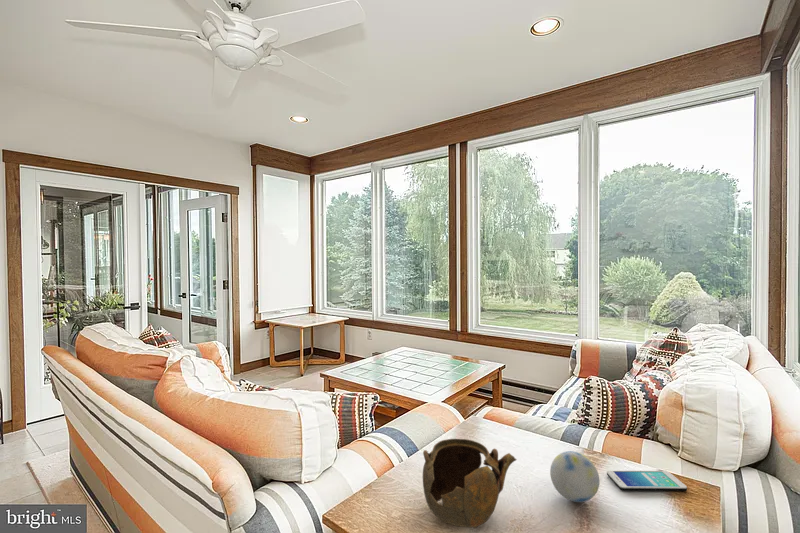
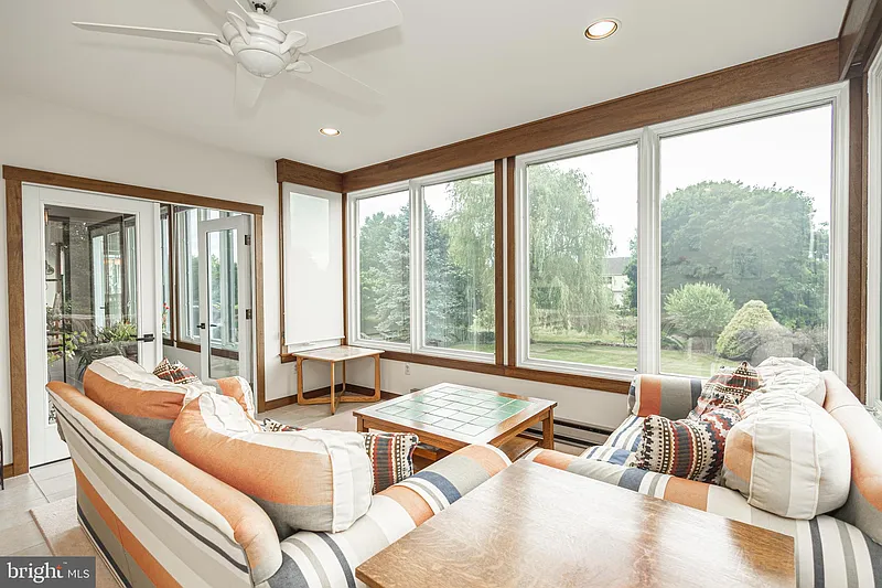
- decorative ball [549,450,601,503]
- smartphone [606,470,688,492]
- teapot [422,438,518,529]
